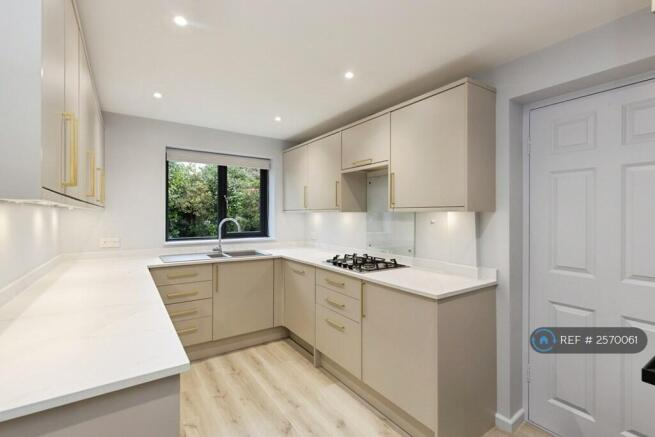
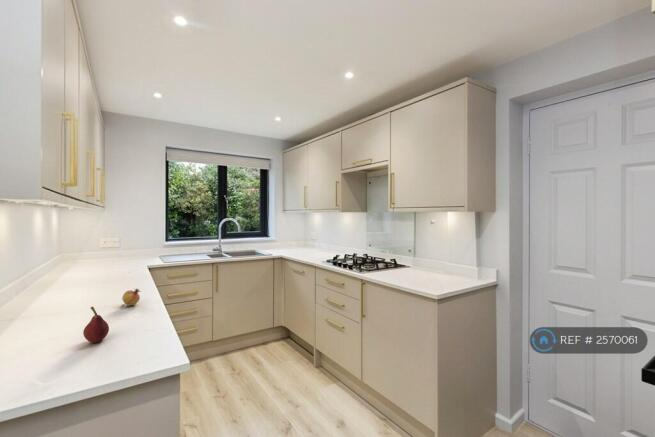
+ fruit [82,306,110,344]
+ fruit [121,287,142,307]
